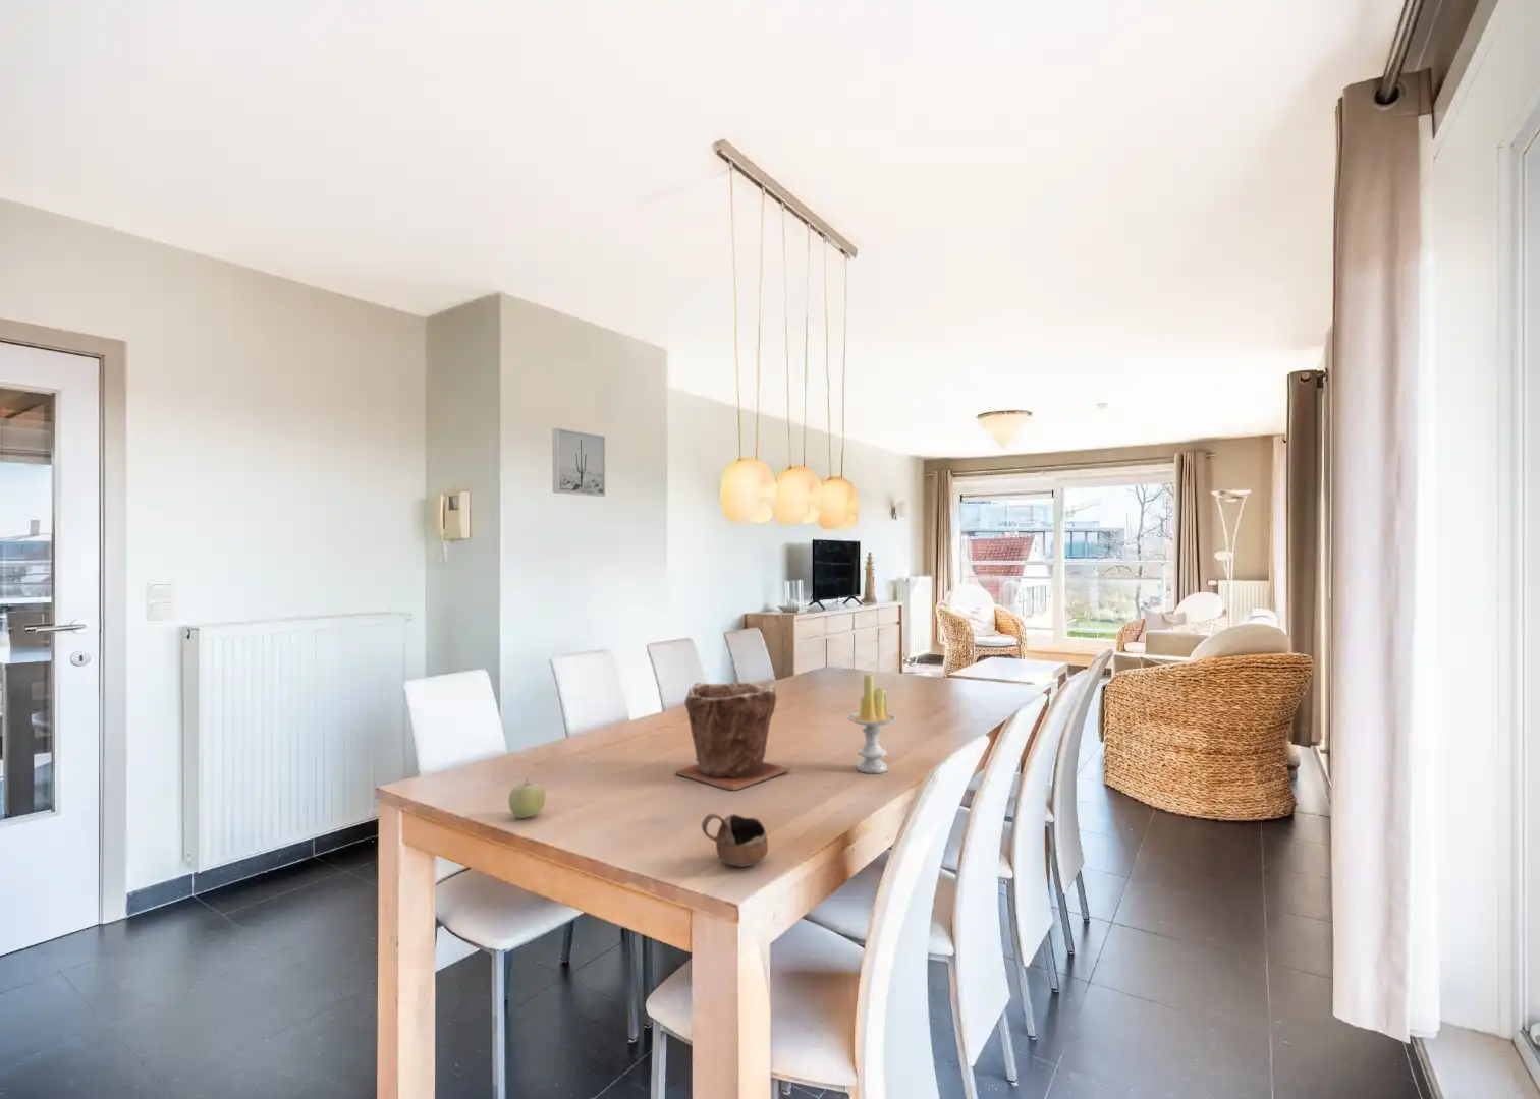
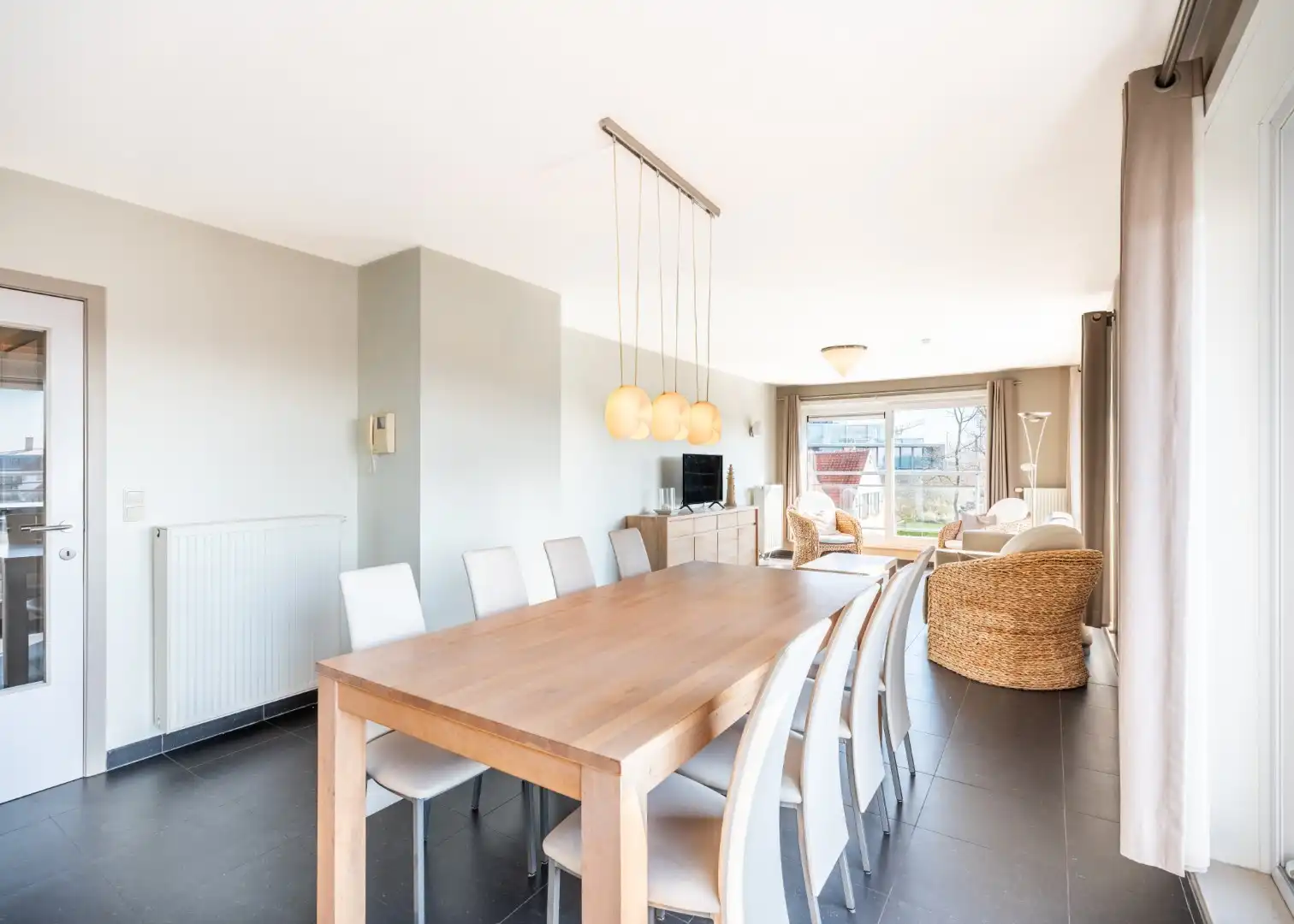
- cup [701,812,769,868]
- fruit [507,778,546,819]
- wall art [551,427,606,497]
- plant pot [674,682,791,792]
- candle [847,673,897,774]
